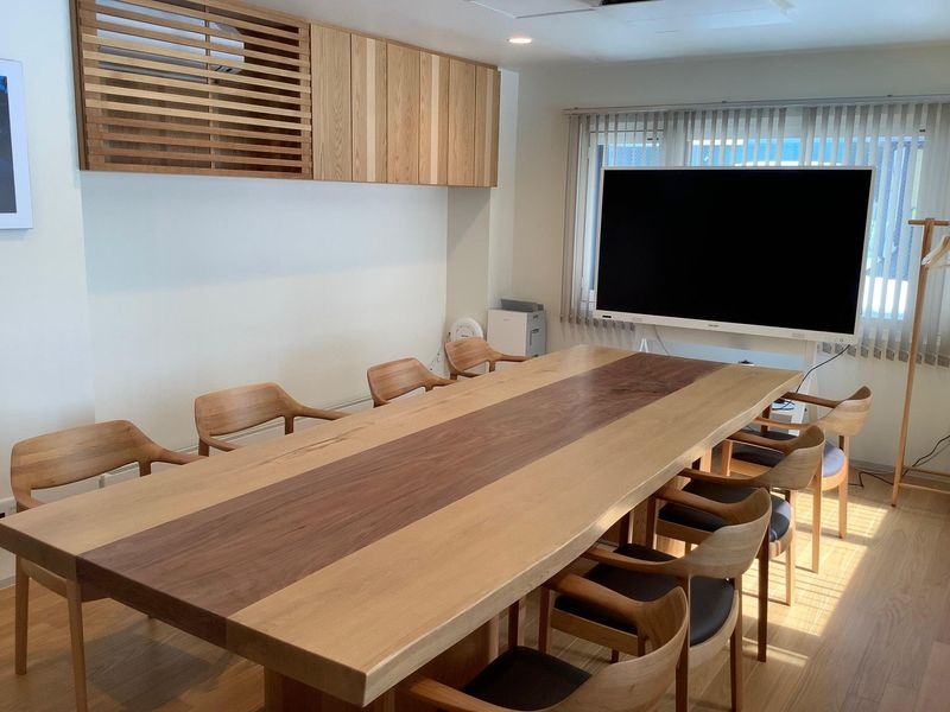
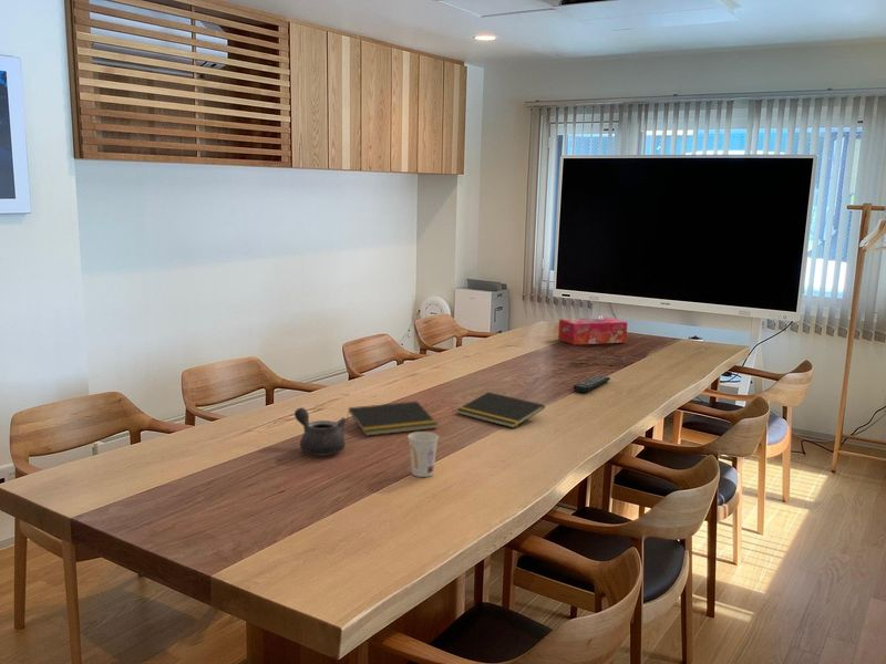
+ remote control [573,374,611,394]
+ tissue box [557,317,628,345]
+ notepad [346,401,439,437]
+ notepad [455,391,546,429]
+ cup [406,430,440,478]
+ teapot [293,406,348,456]
